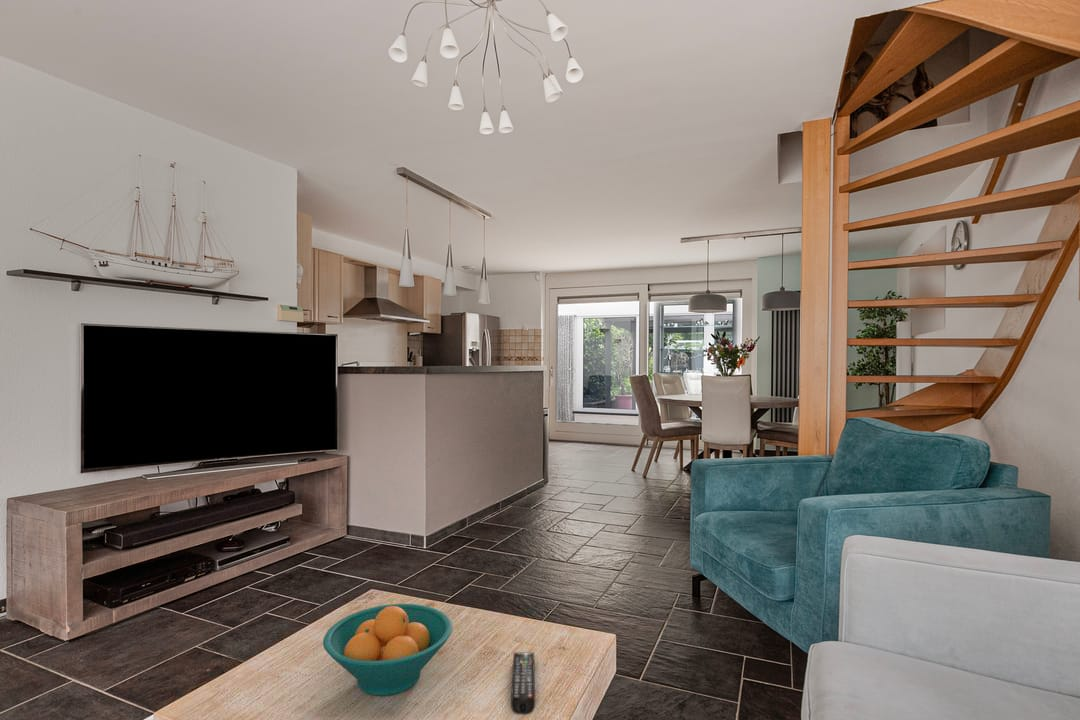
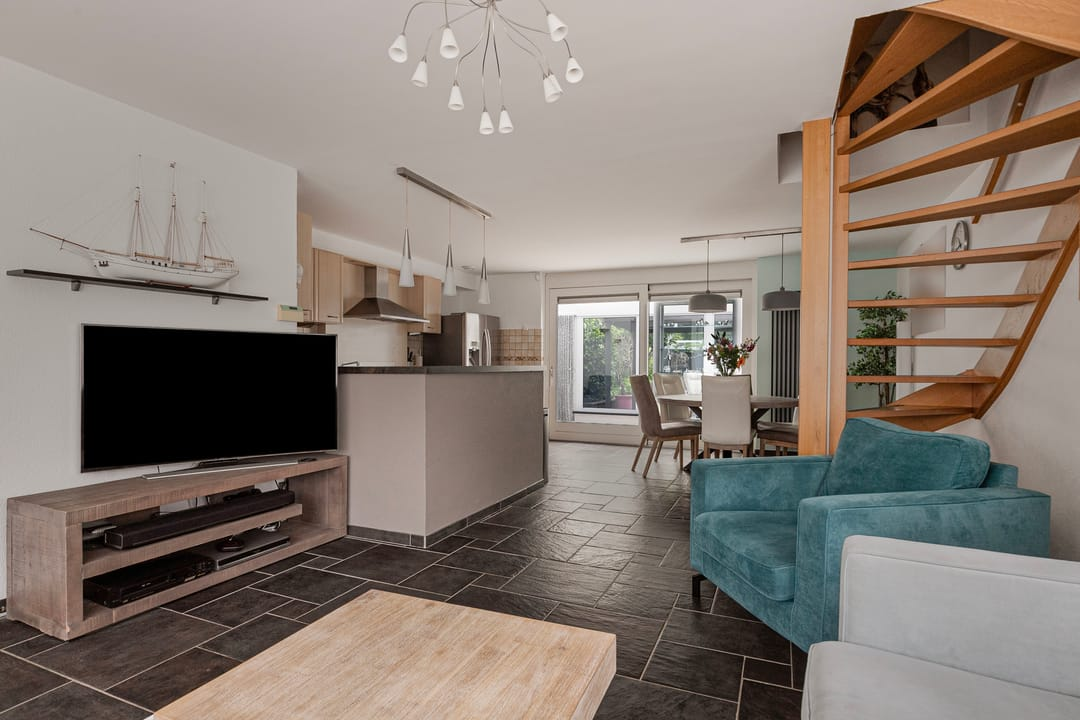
- remote control [510,652,536,715]
- fruit bowl [322,603,453,697]
